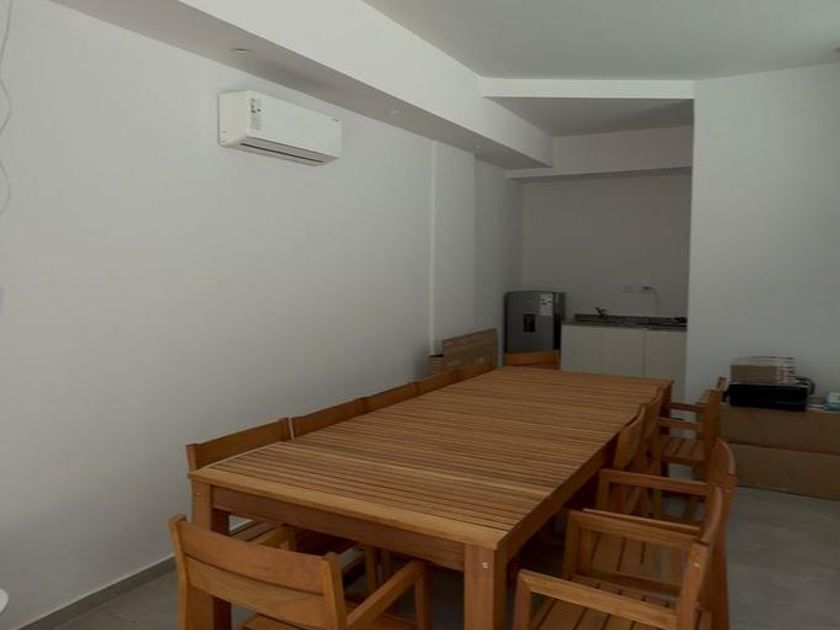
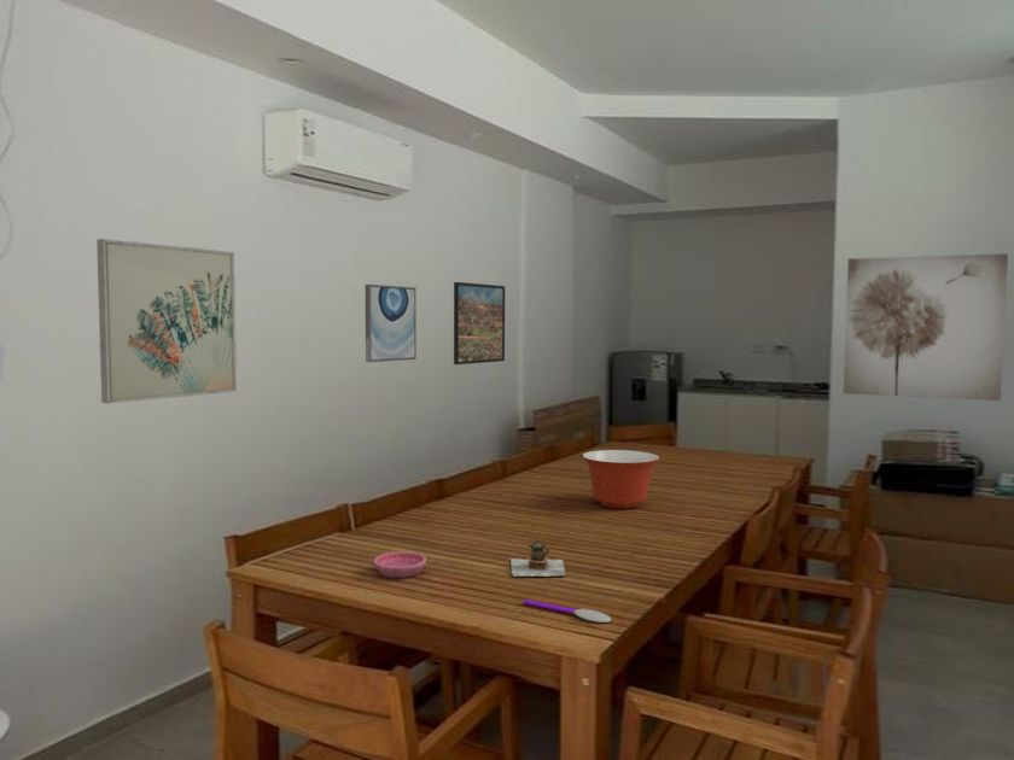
+ wall art [363,283,418,363]
+ mixing bowl [582,449,660,509]
+ saucer [373,550,427,579]
+ wall art [843,252,1009,402]
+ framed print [453,281,506,366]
+ spoon [521,598,612,624]
+ wall art [95,238,238,404]
+ teapot [511,539,567,578]
